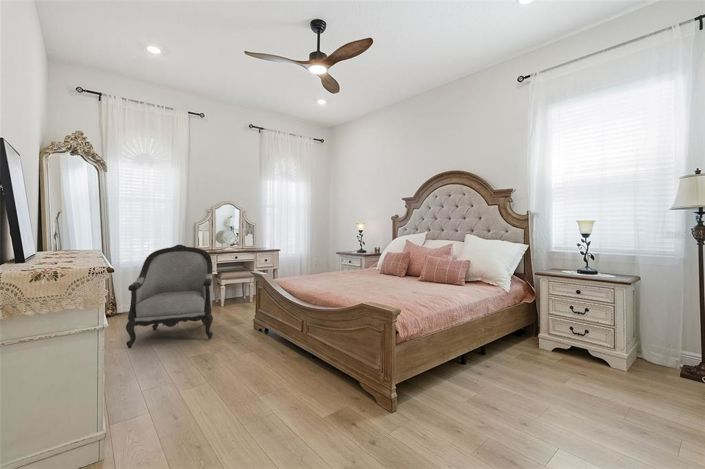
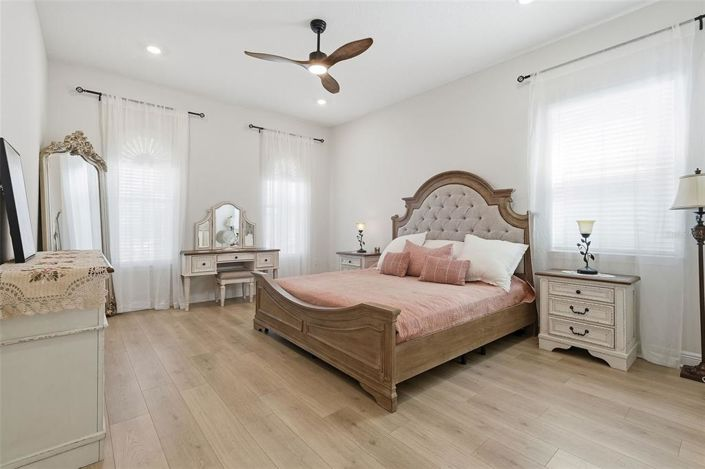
- armchair [125,244,214,349]
